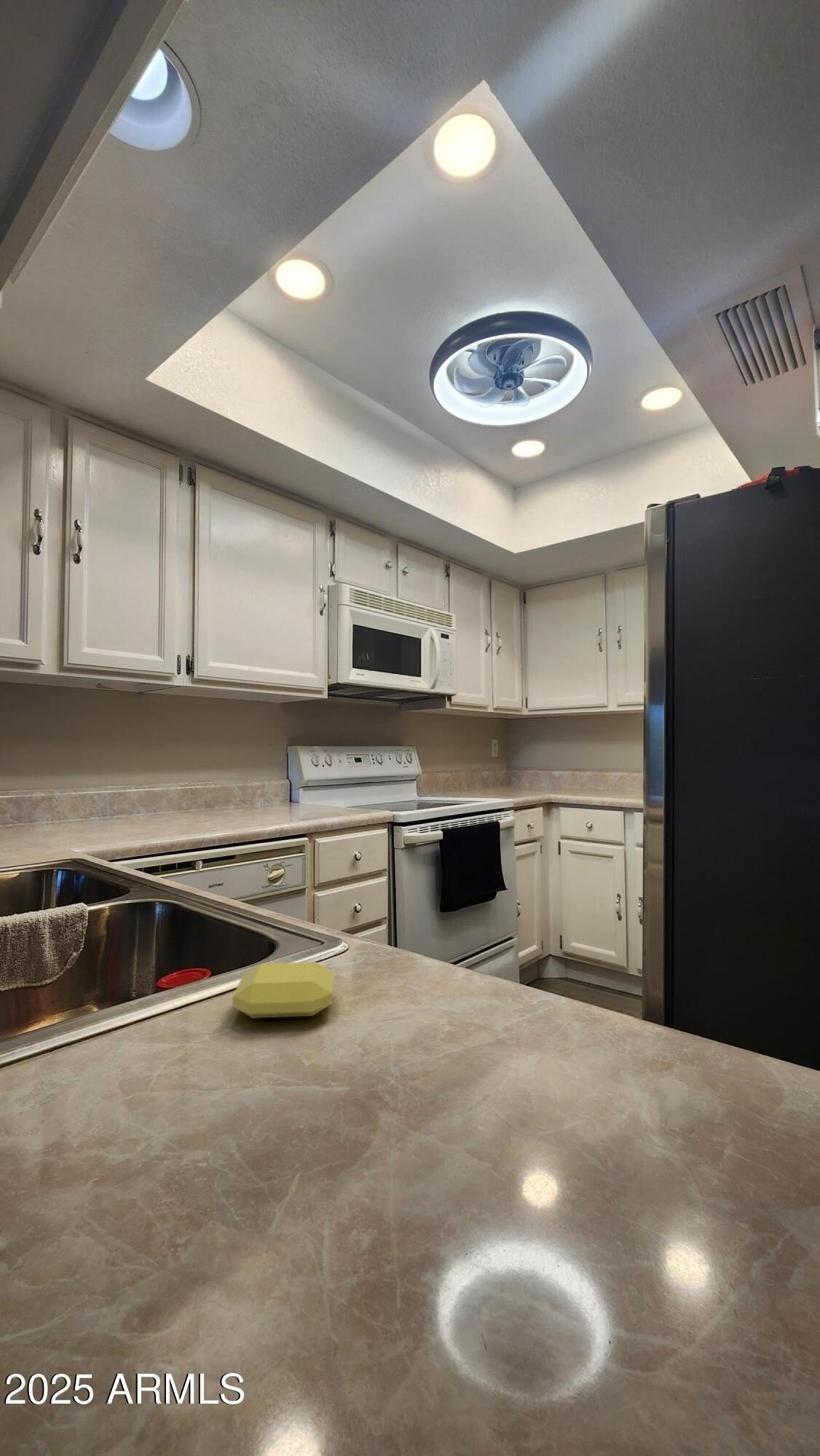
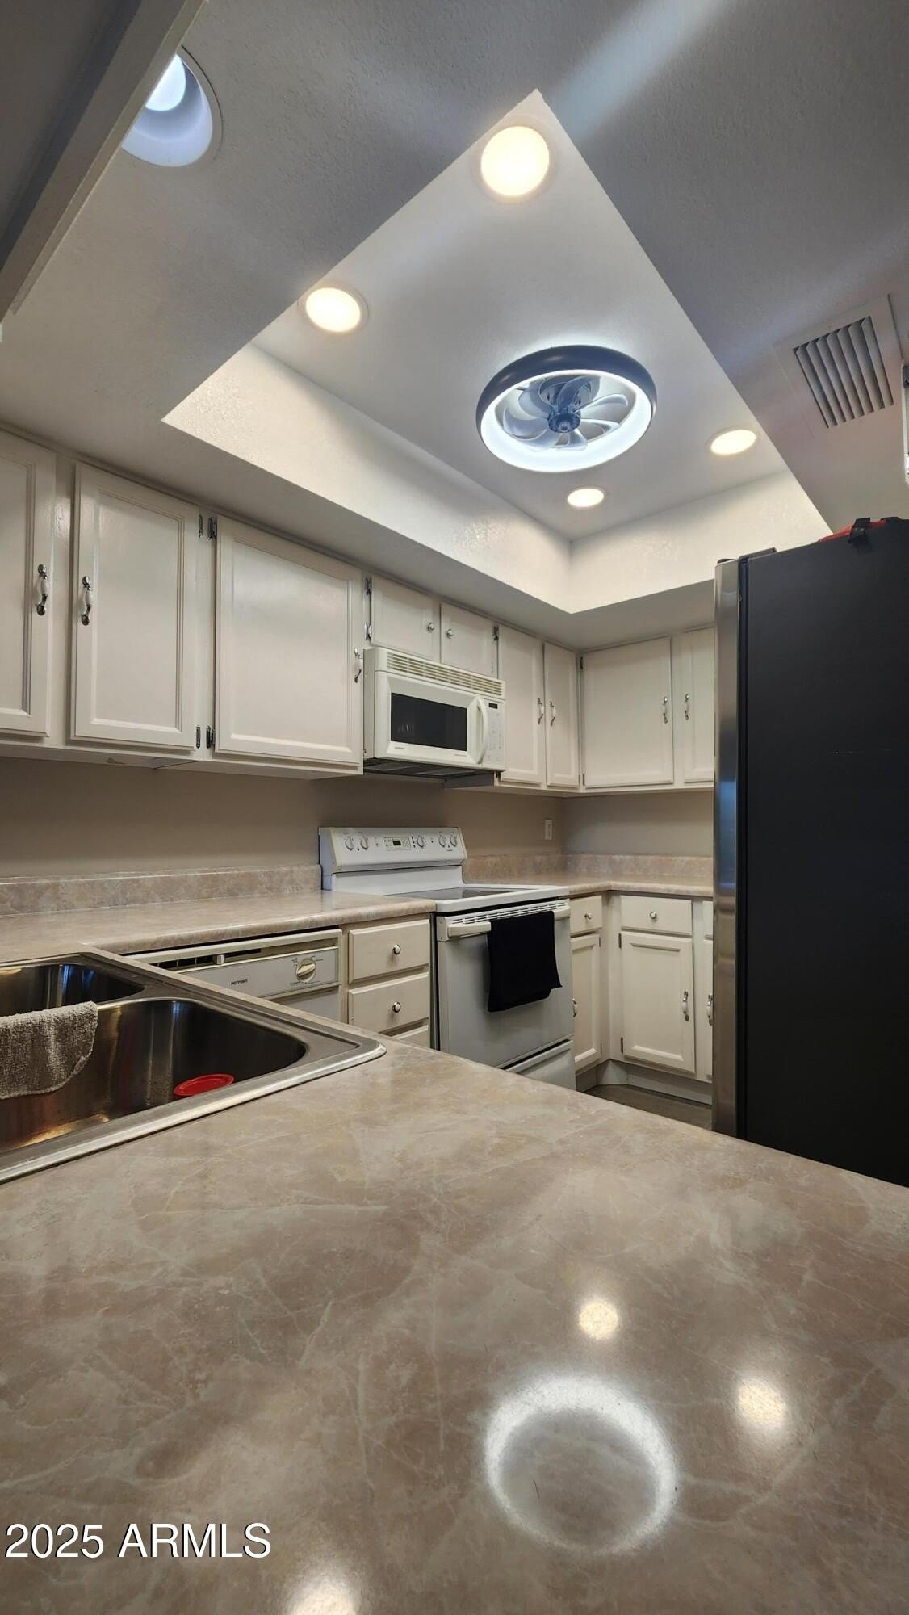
- soap bar [232,961,335,1019]
